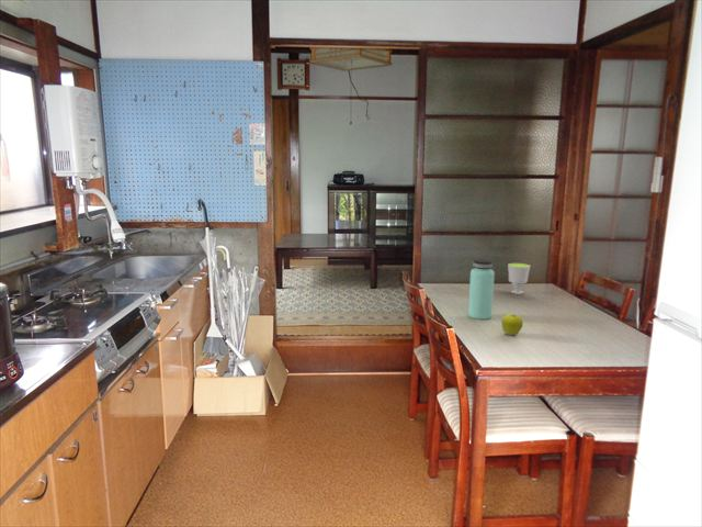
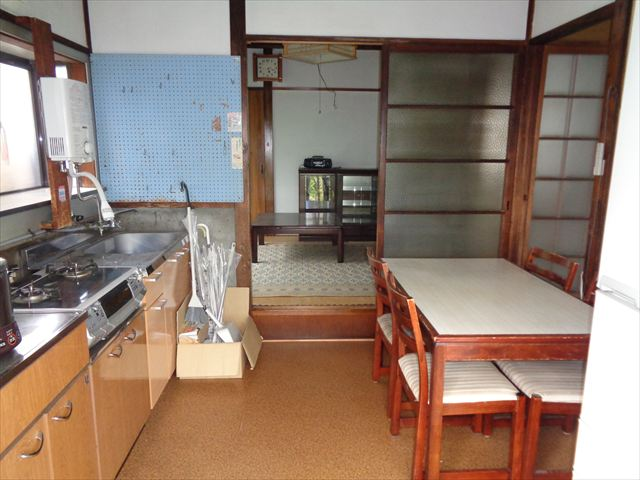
- bottle [467,259,496,321]
- cup [507,262,532,295]
- fruit [501,313,524,336]
